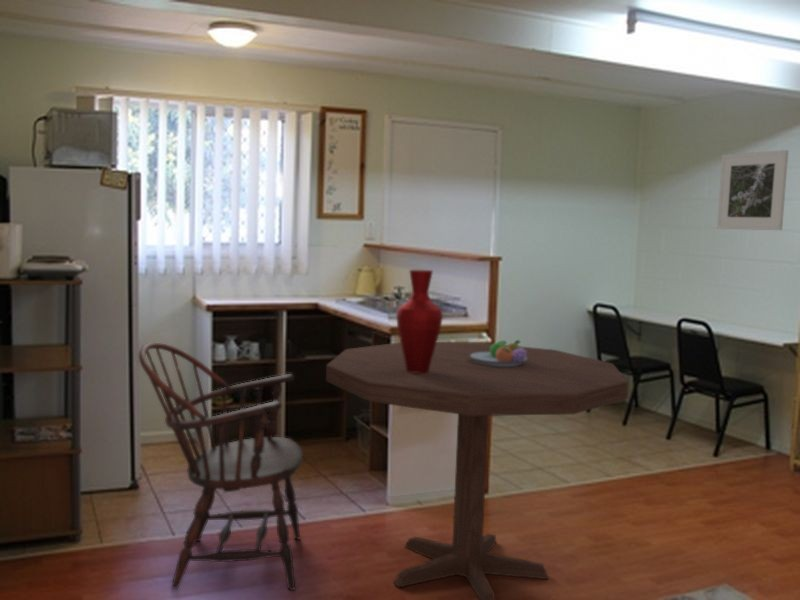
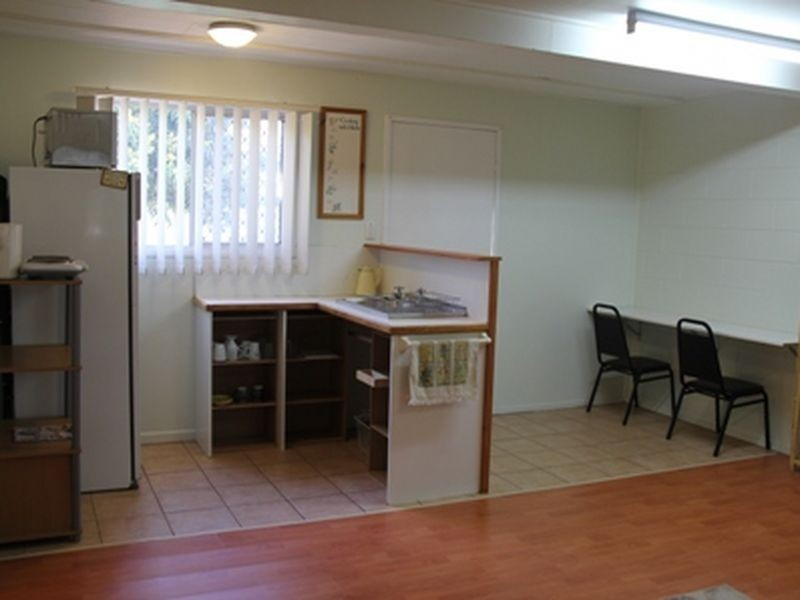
- dining table [325,341,629,600]
- vase [395,269,444,373]
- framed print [716,149,789,231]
- chair [138,341,304,591]
- fruit bowl [470,339,528,366]
